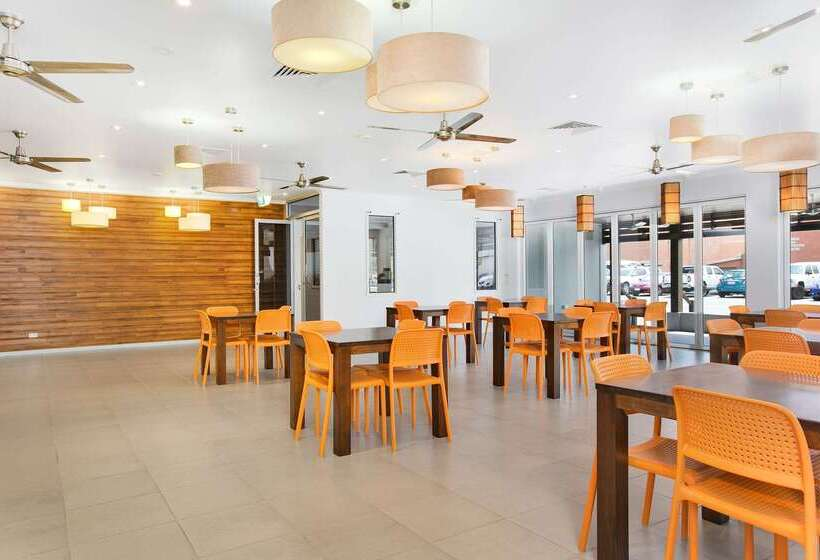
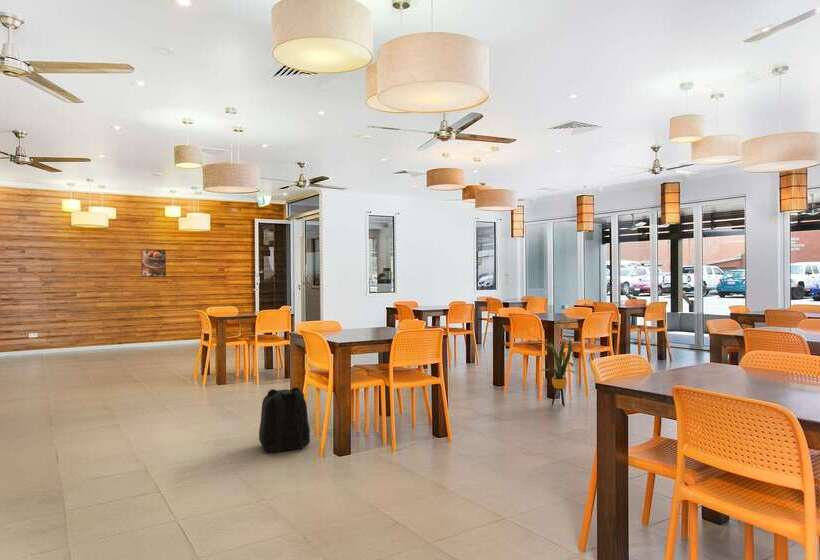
+ backpack [258,386,311,453]
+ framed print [140,249,167,278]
+ house plant [527,334,585,407]
